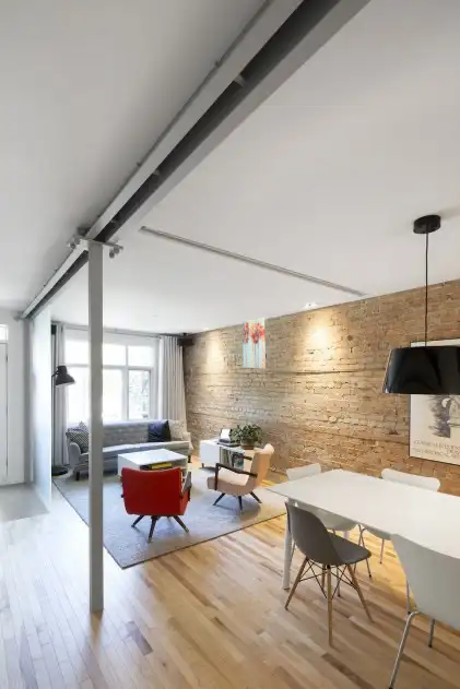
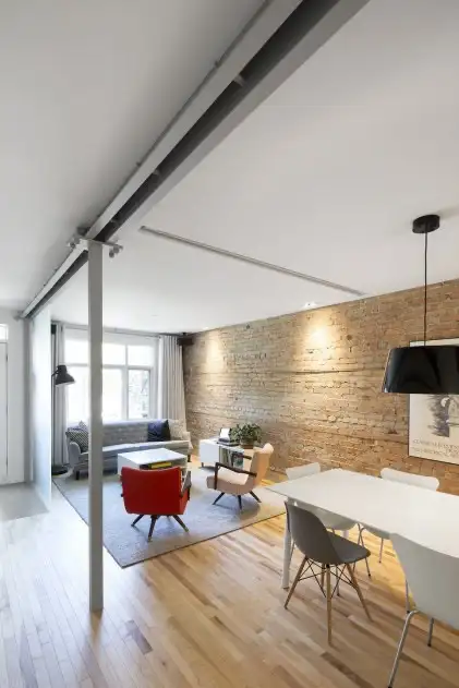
- wall art [241,317,267,370]
